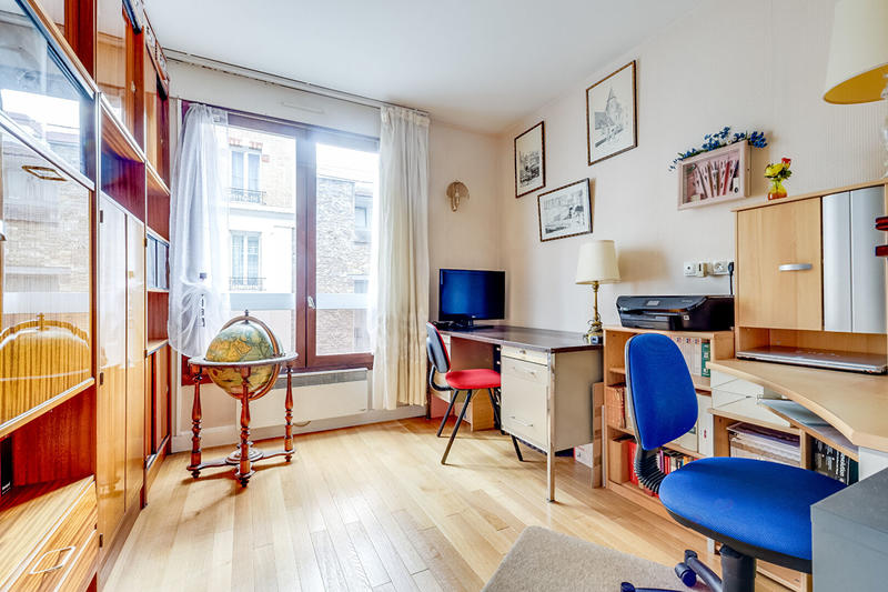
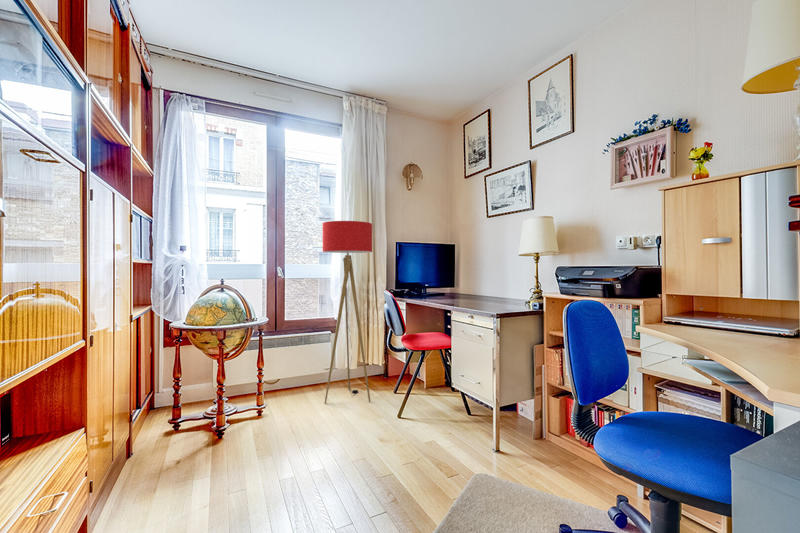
+ floor lamp [322,220,373,405]
